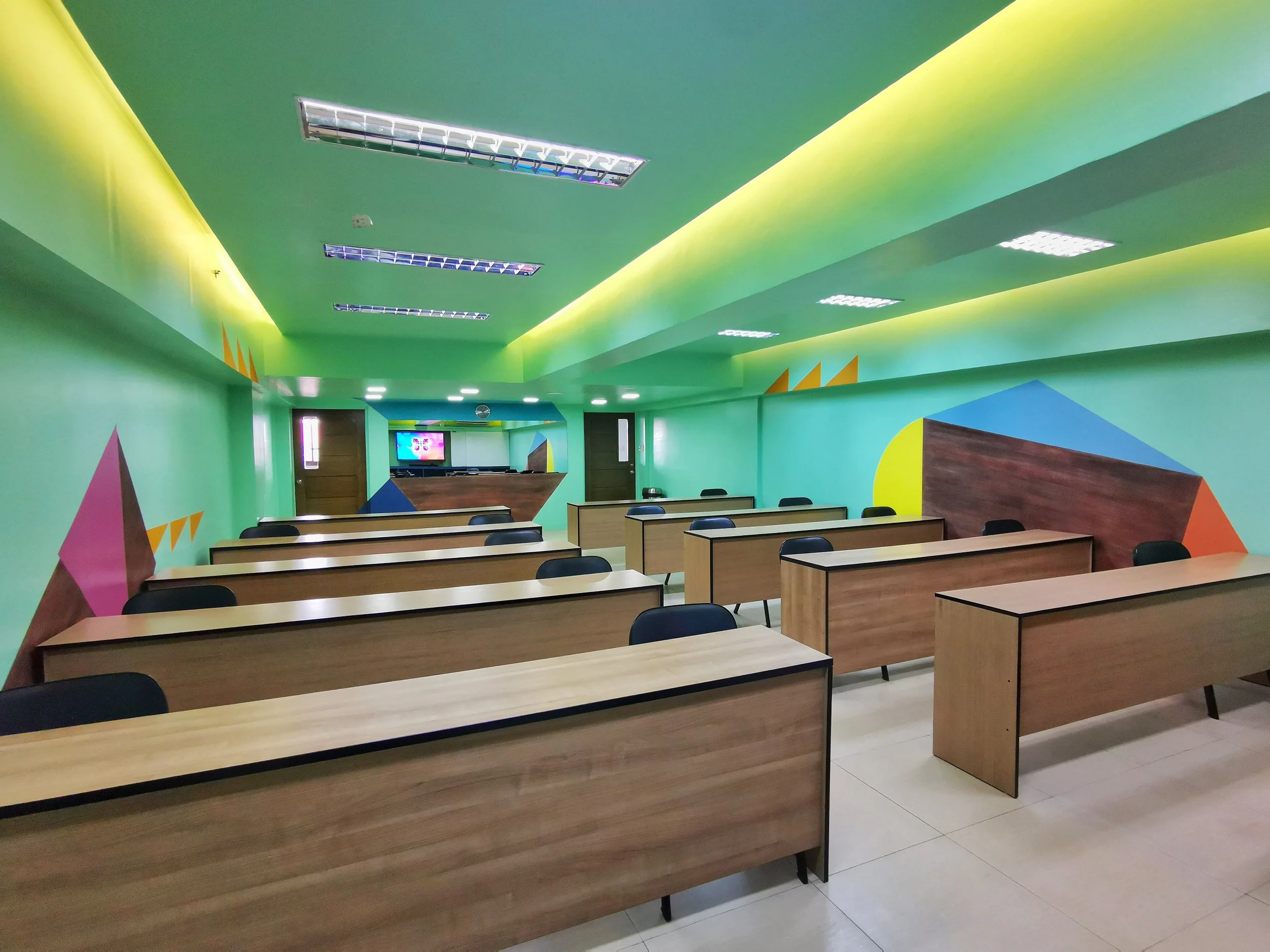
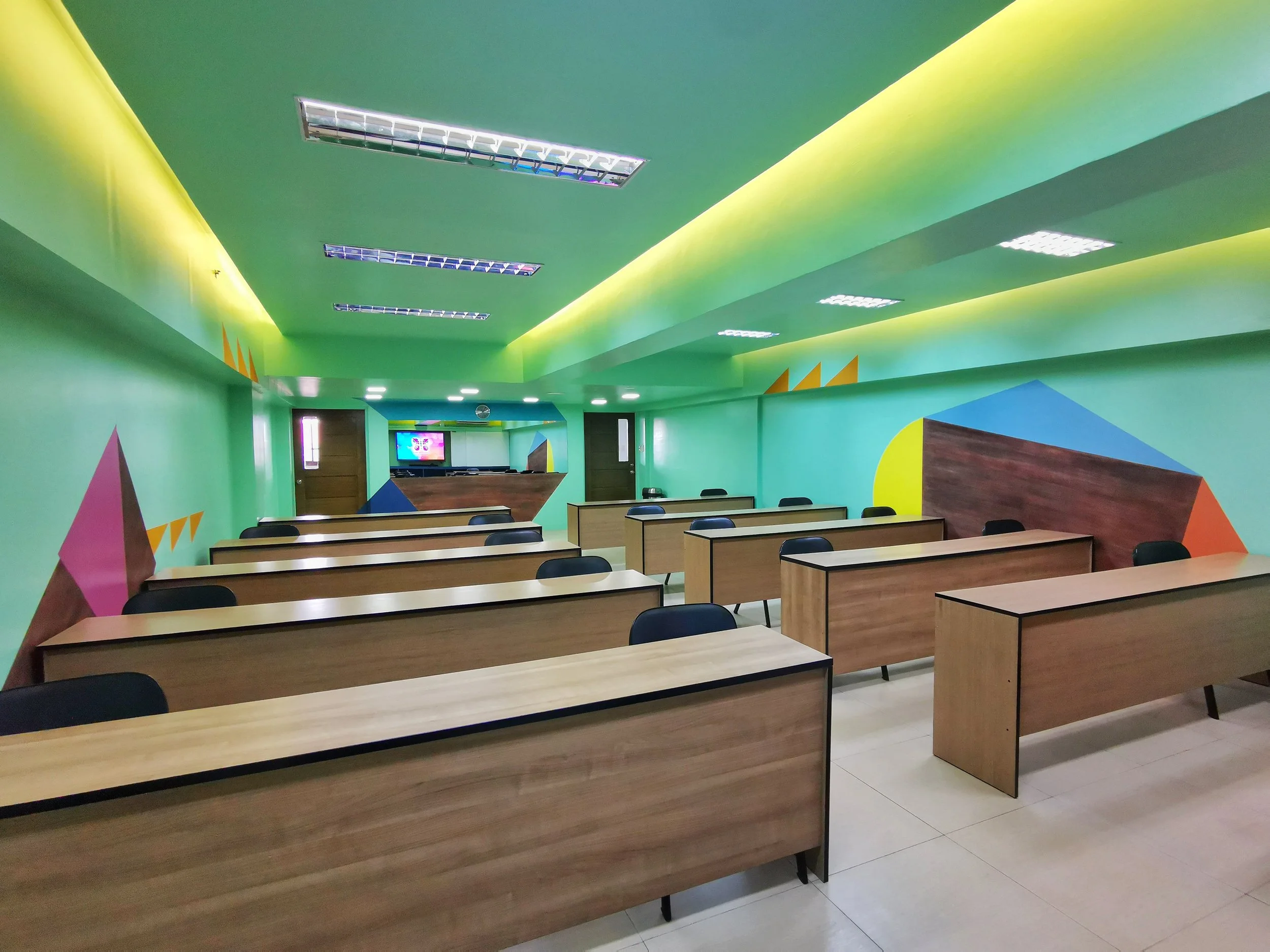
- smoke detector [351,213,373,229]
